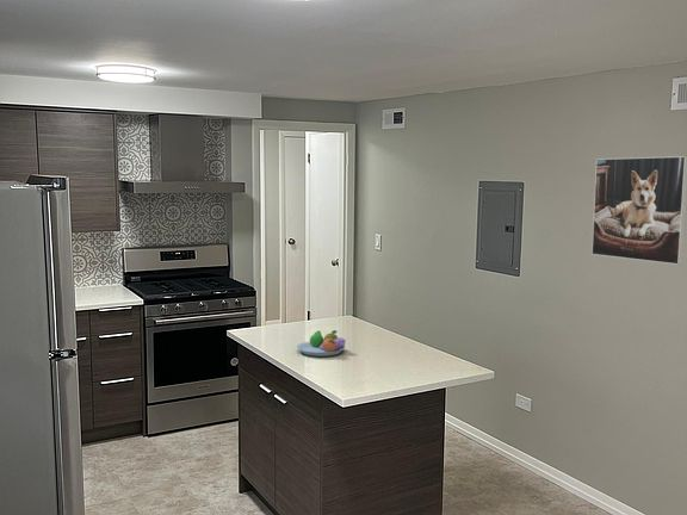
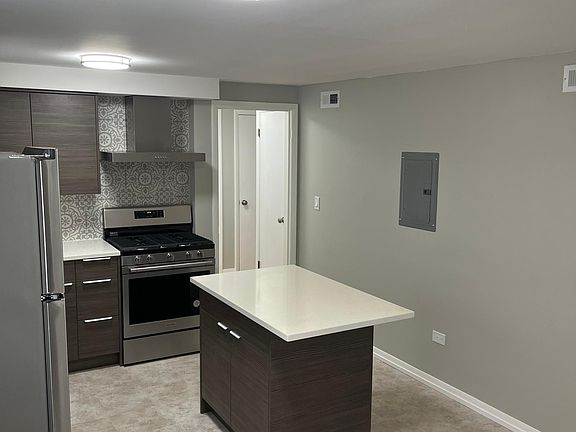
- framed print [590,155,687,266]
- fruit bowl [296,329,347,358]
